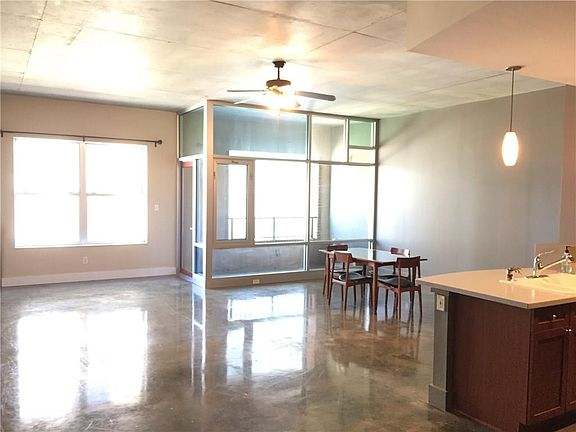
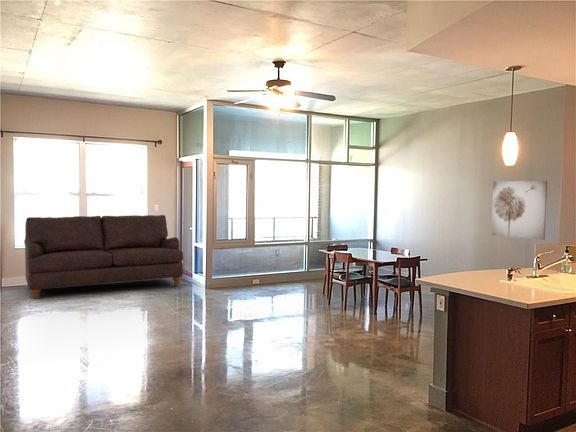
+ wall art [491,180,548,241]
+ sofa [23,214,184,300]
